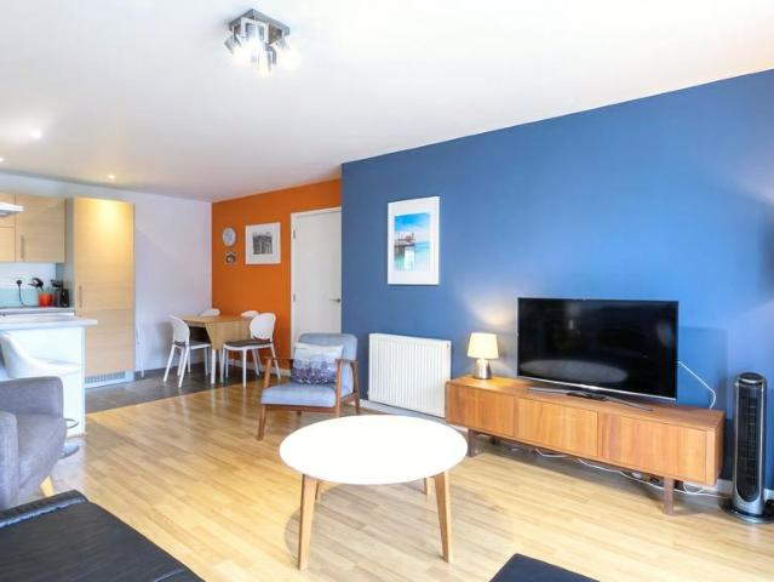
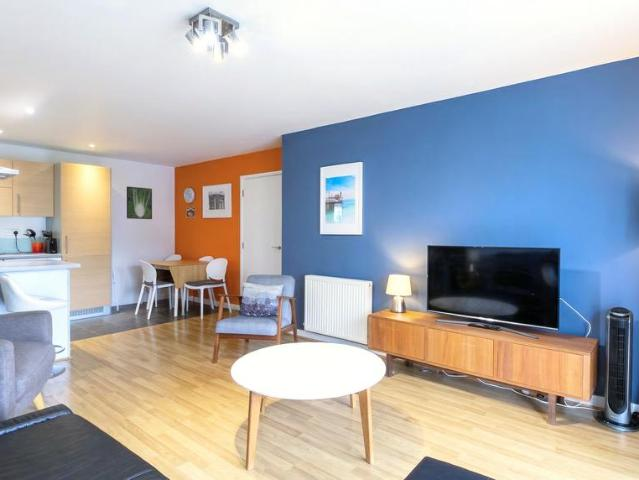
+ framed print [126,185,153,220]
